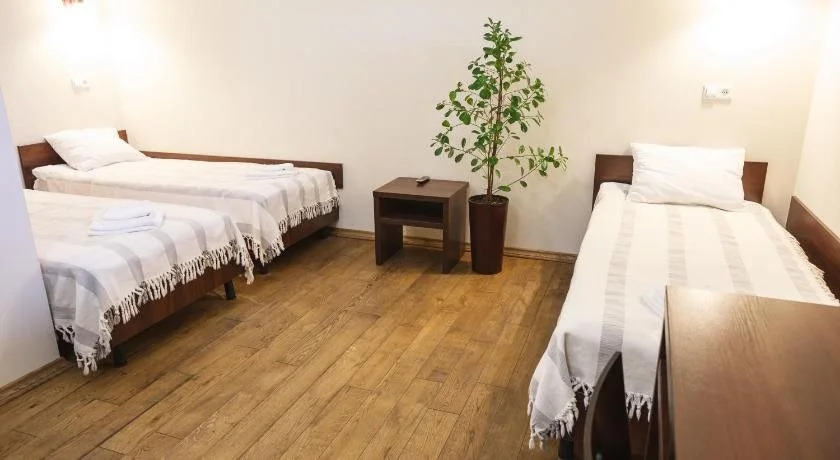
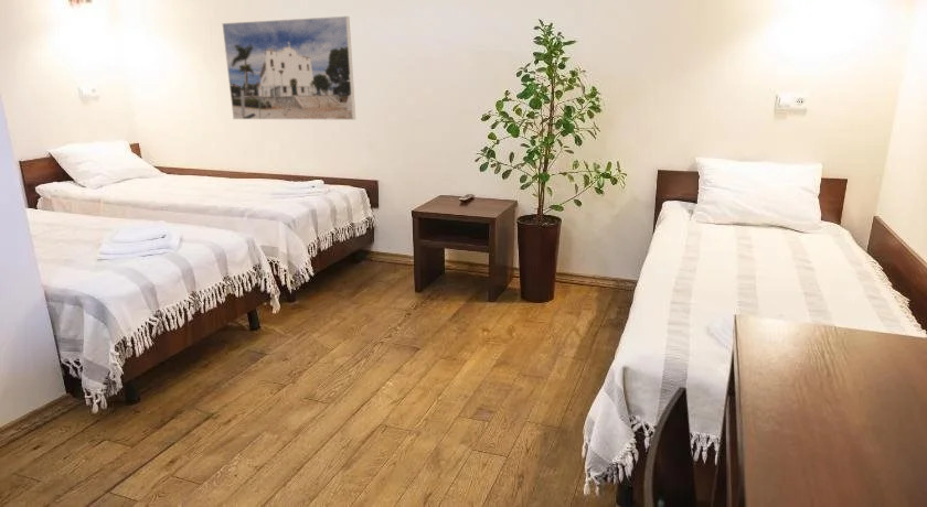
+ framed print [221,15,356,121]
